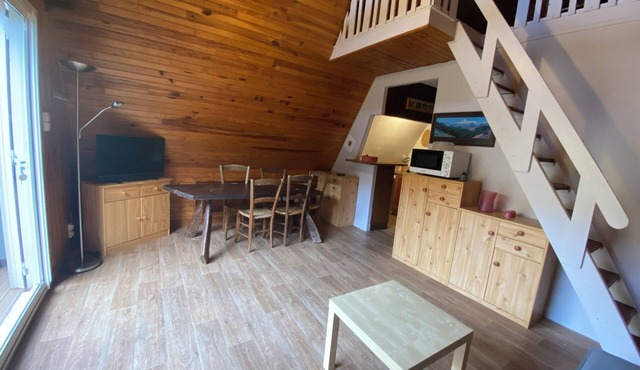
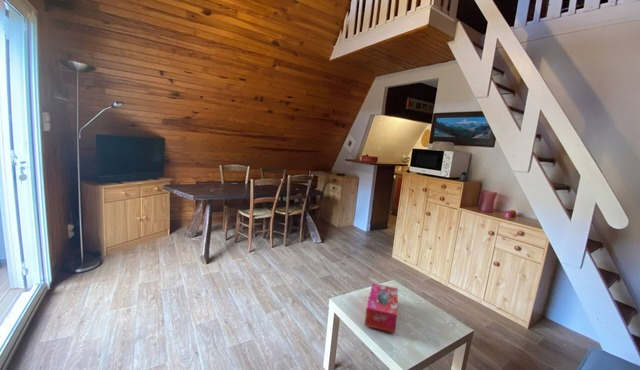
+ tissue box [364,282,399,334]
